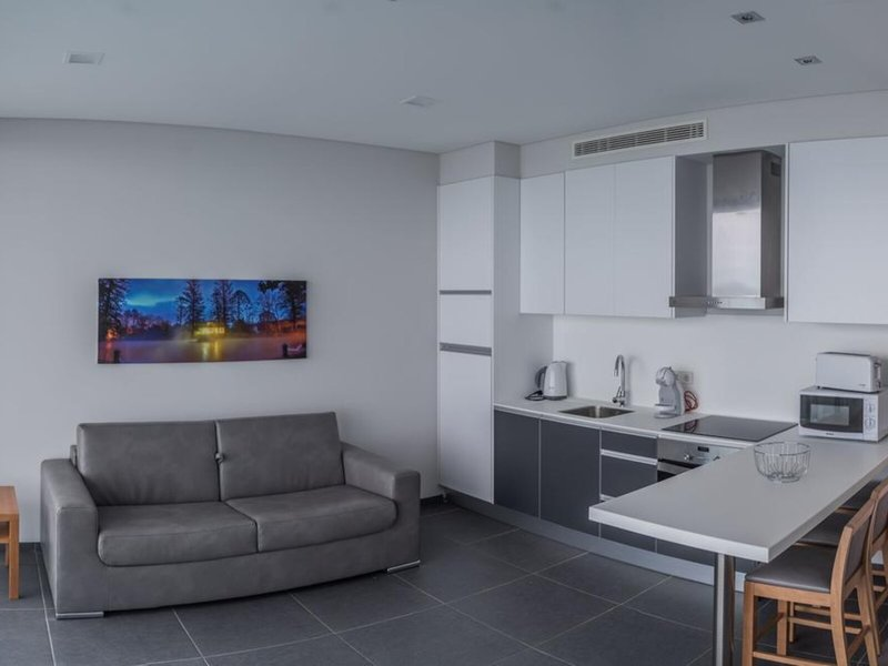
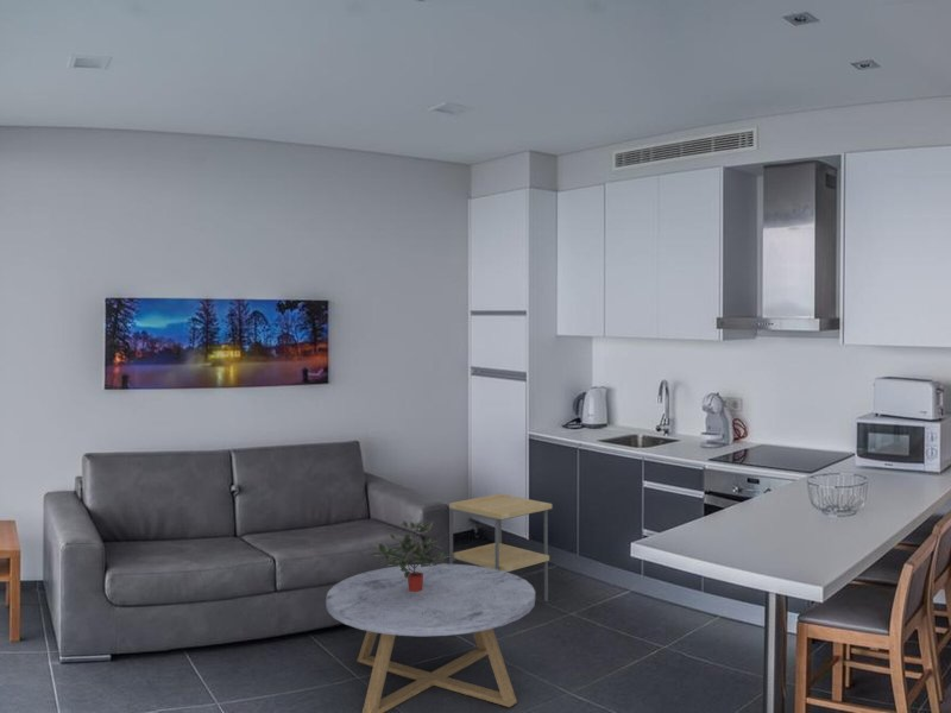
+ potted plant [370,519,452,592]
+ coffee table [325,563,536,713]
+ side table [448,493,553,602]
